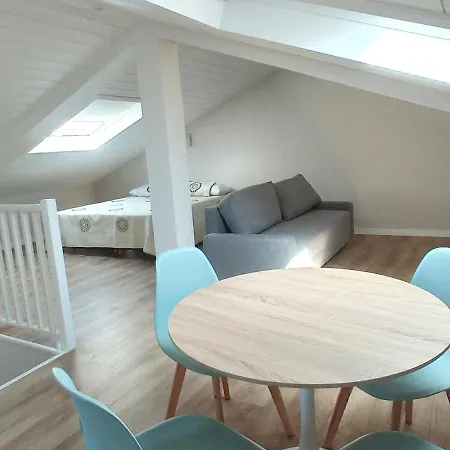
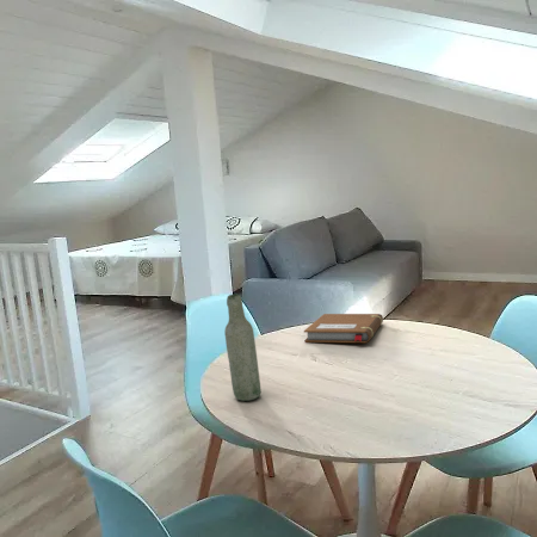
+ notebook [303,313,384,344]
+ bottle [223,292,263,402]
